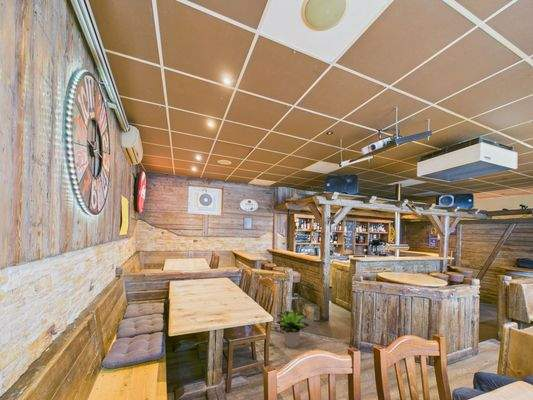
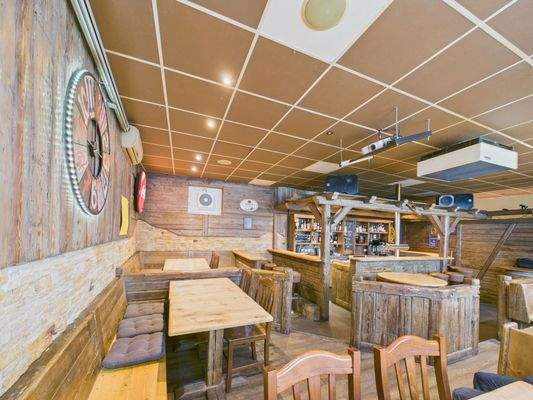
- potted plant [276,310,310,349]
